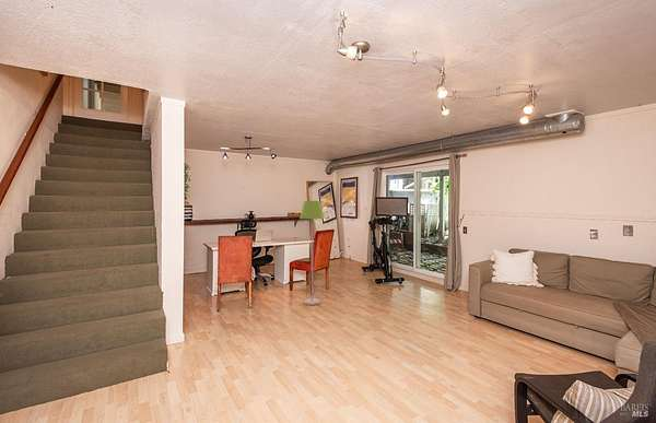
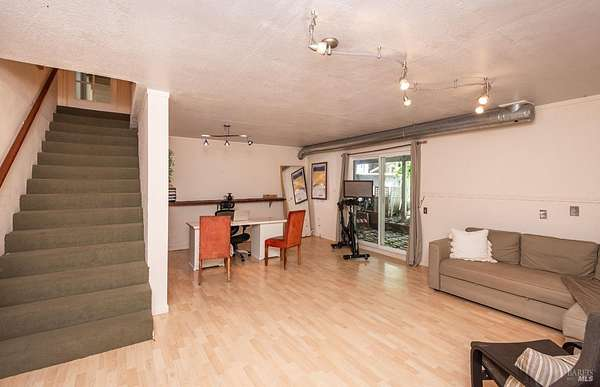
- floor lamp [298,200,326,306]
